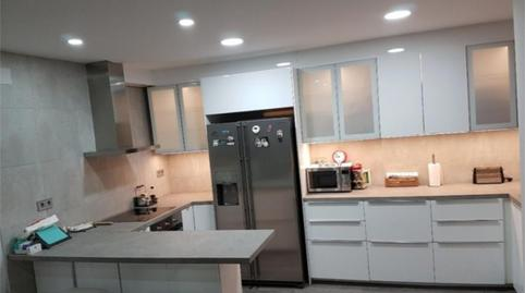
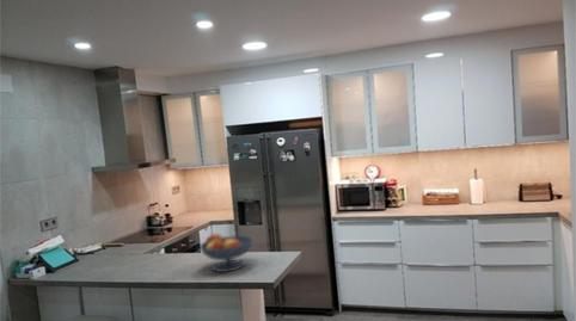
+ fruit bowl [198,233,255,273]
